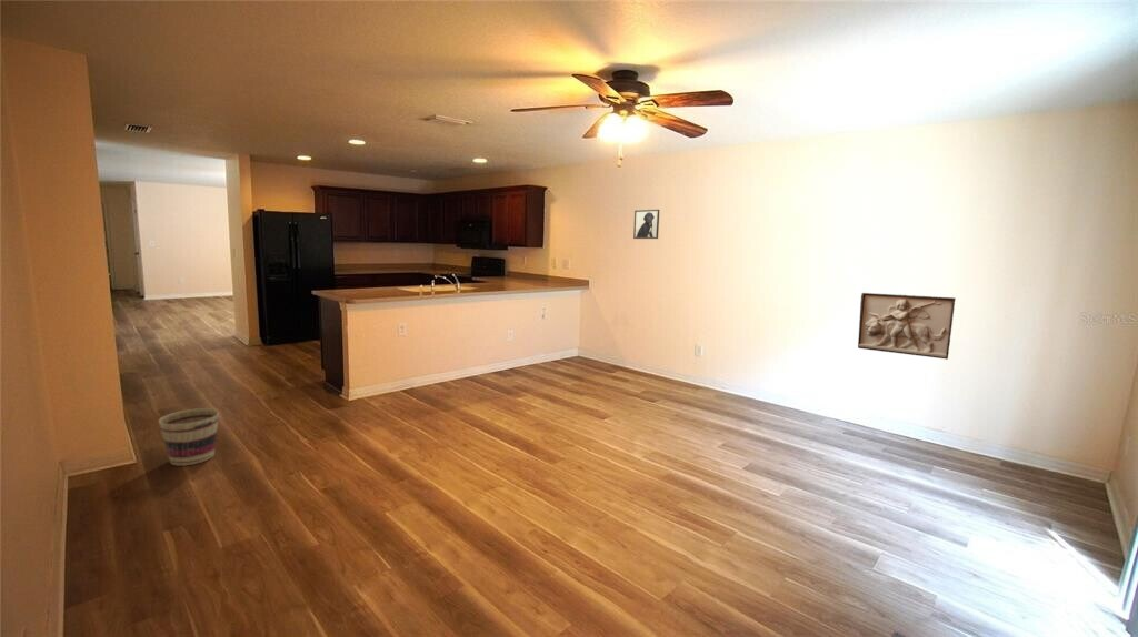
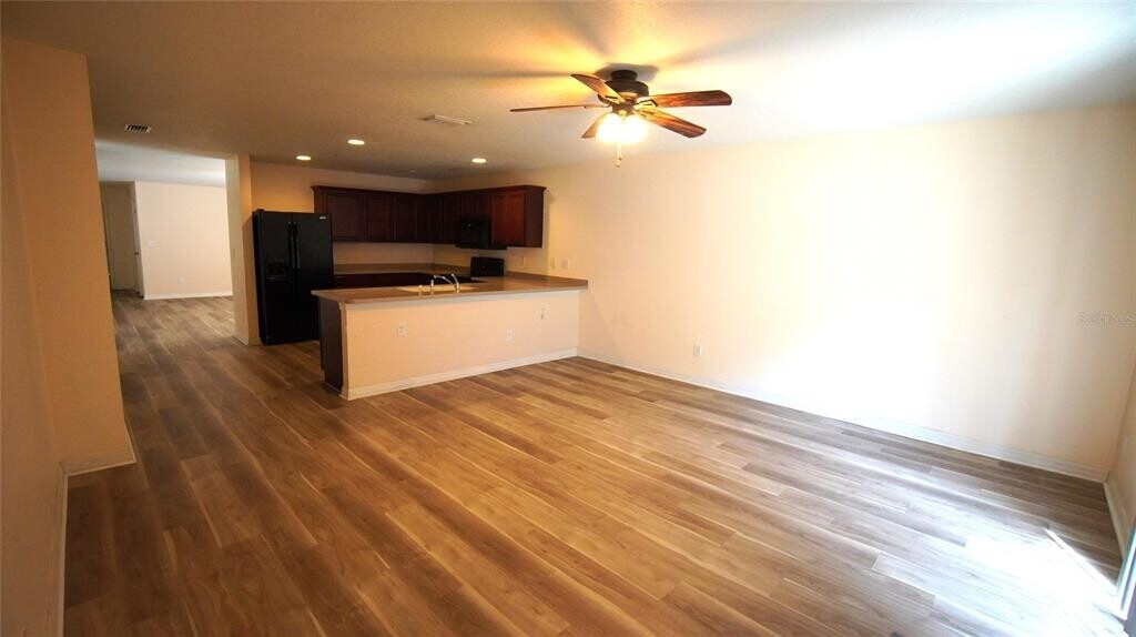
- basket [158,407,220,467]
- wall relief [857,292,957,361]
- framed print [632,209,660,240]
